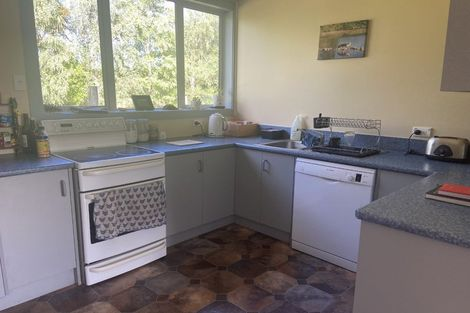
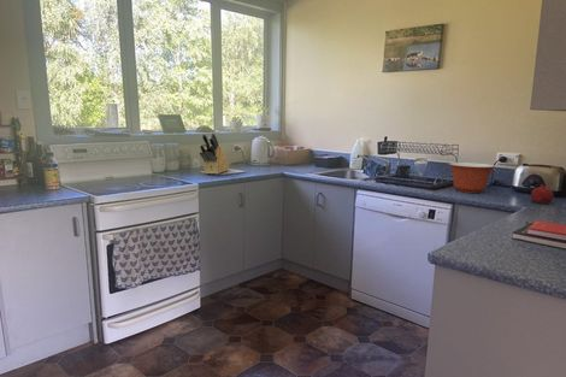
+ fruit [530,183,555,205]
+ mixing bowl [448,161,496,194]
+ knife block [199,131,230,175]
